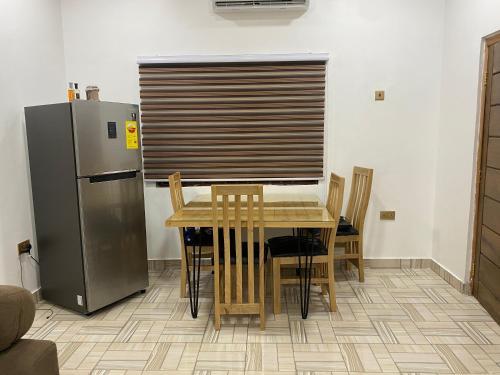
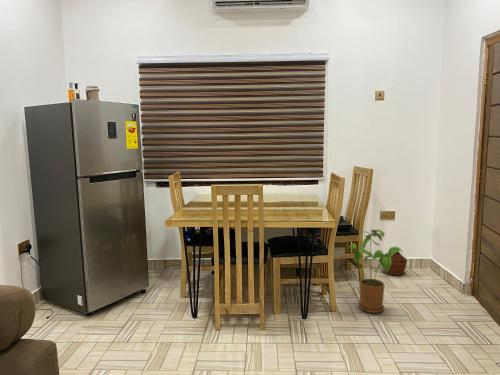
+ woven basket [383,251,408,276]
+ house plant [348,229,404,314]
